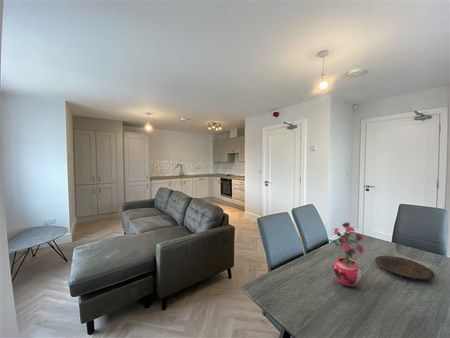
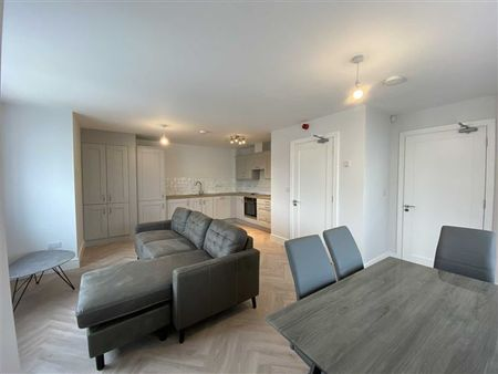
- plate [374,255,435,280]
- potted plant [326,220,365,289]
